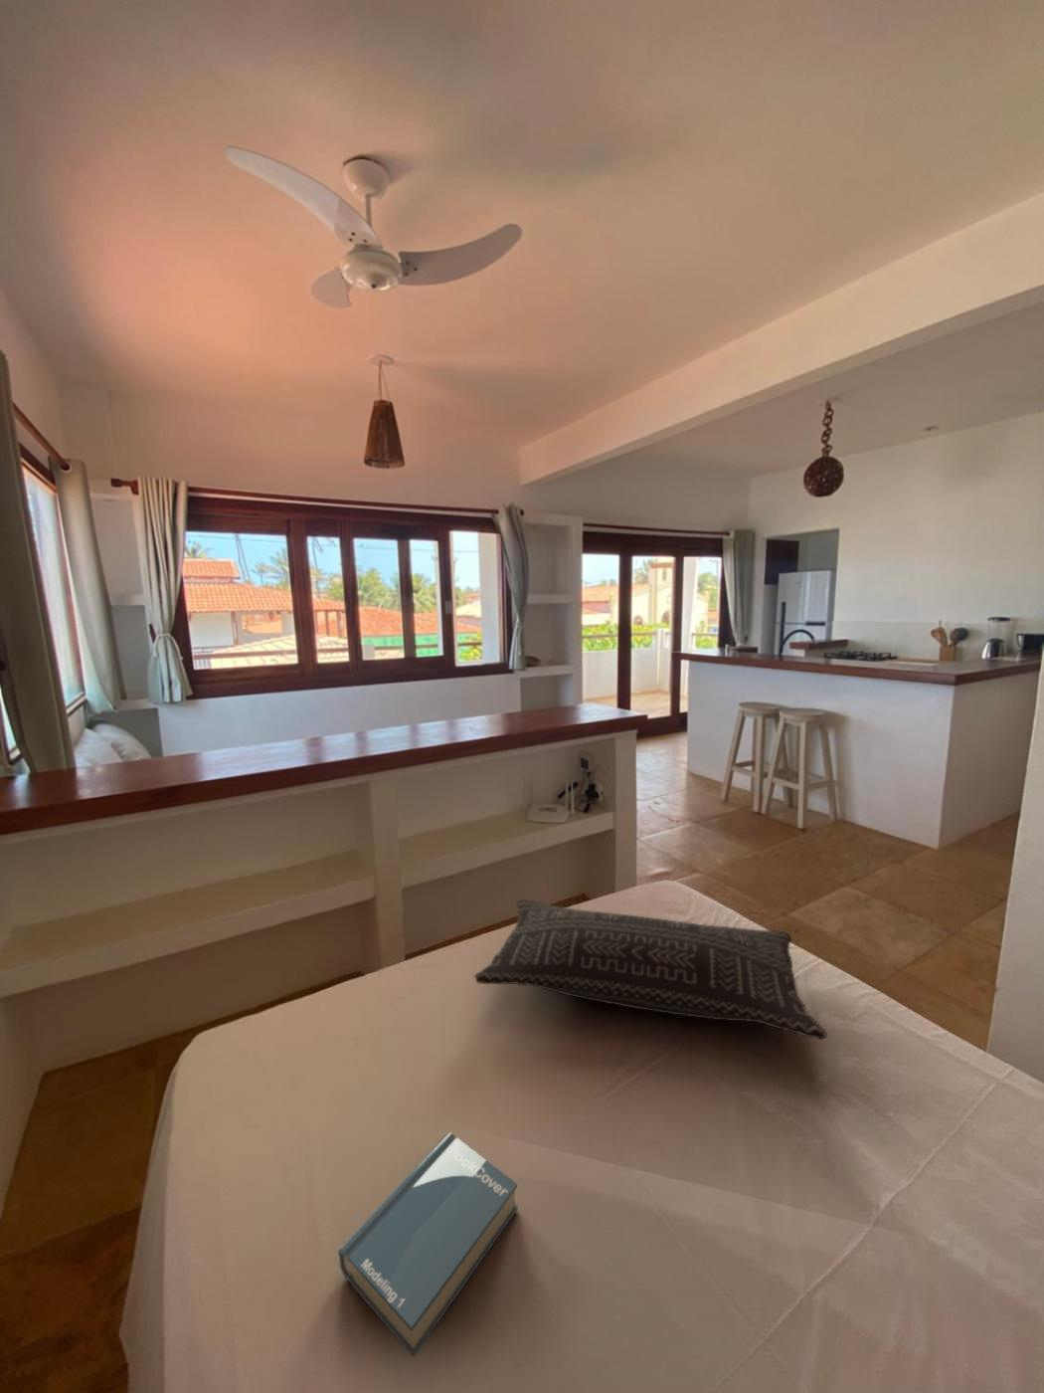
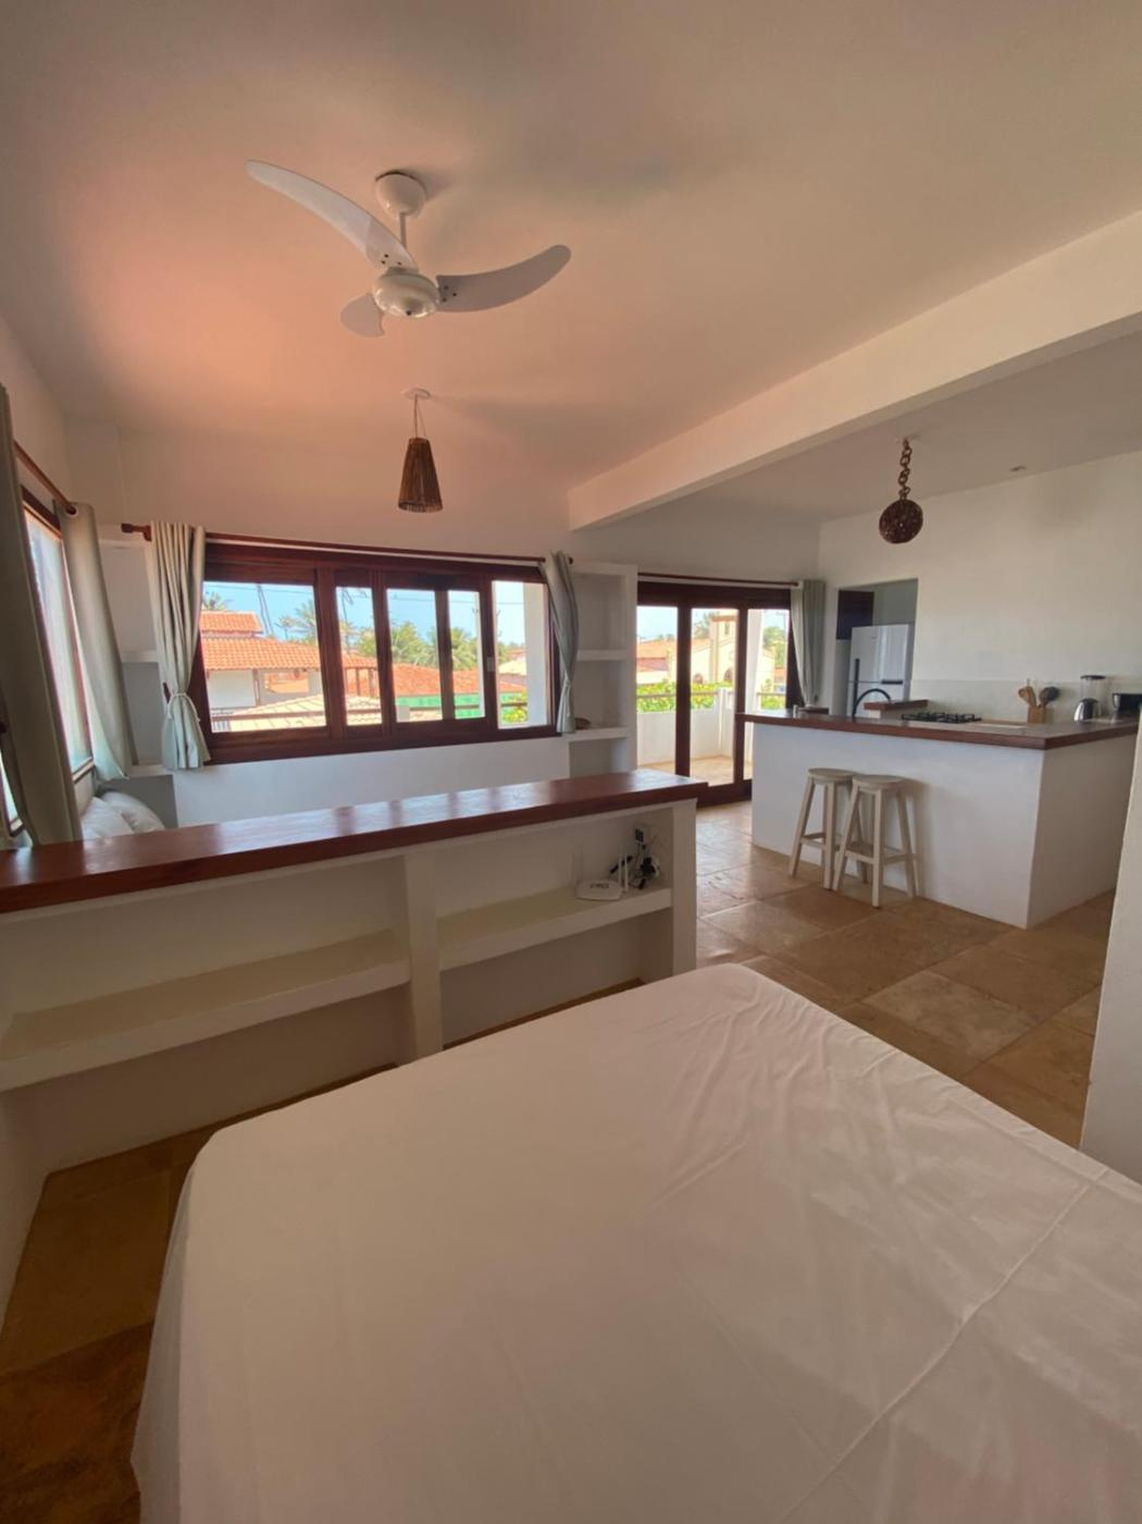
- hardback book [337,1131,519,1358]
- pillow [474,898,828,1041]
